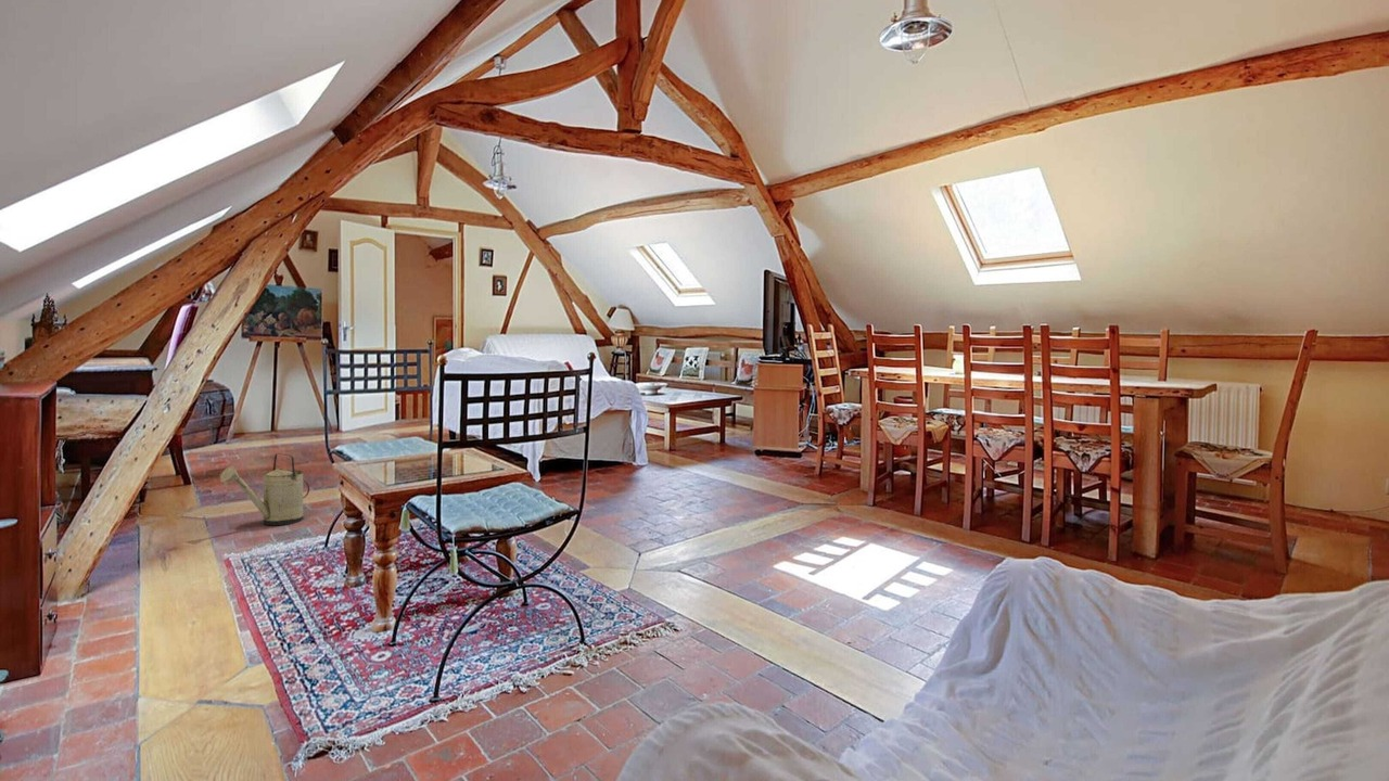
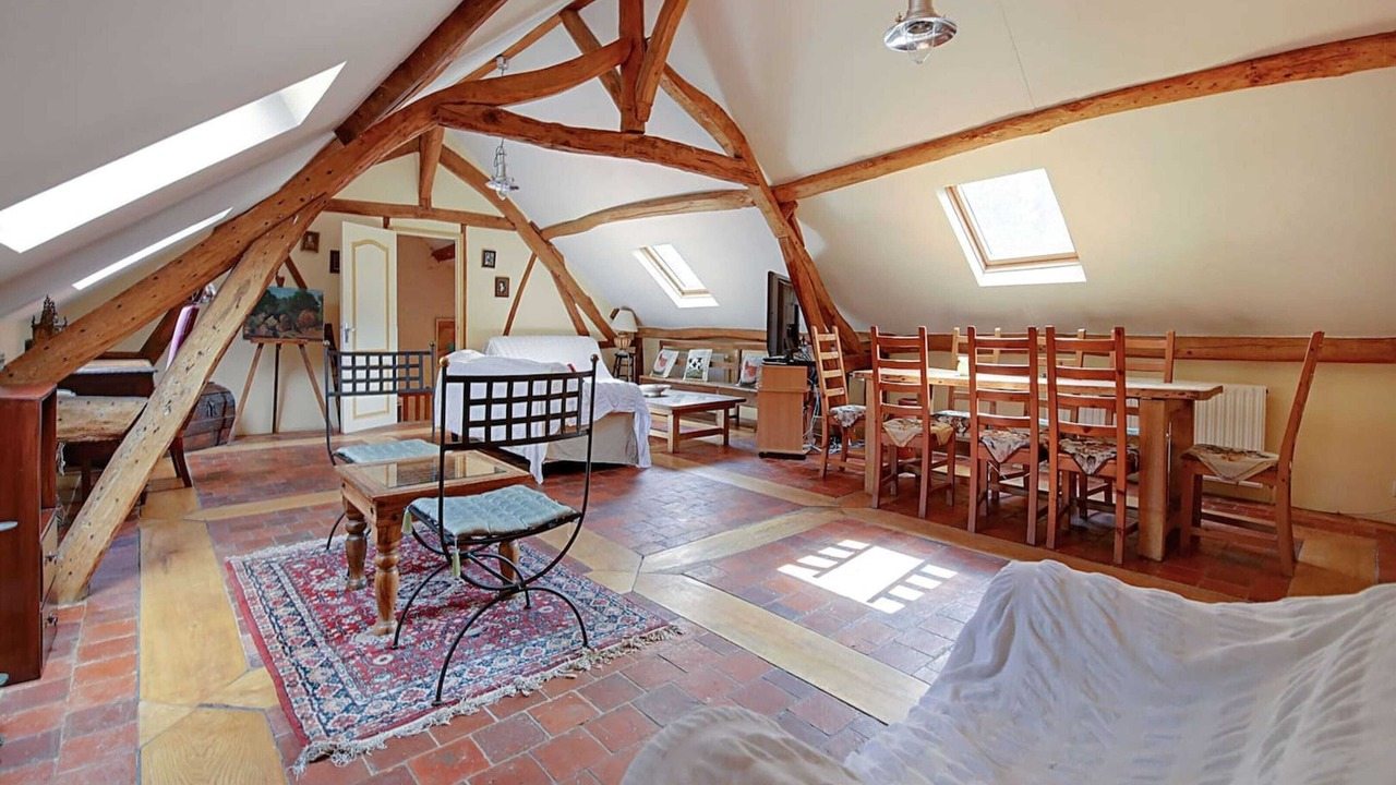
- watering can [219,452,310,526]
